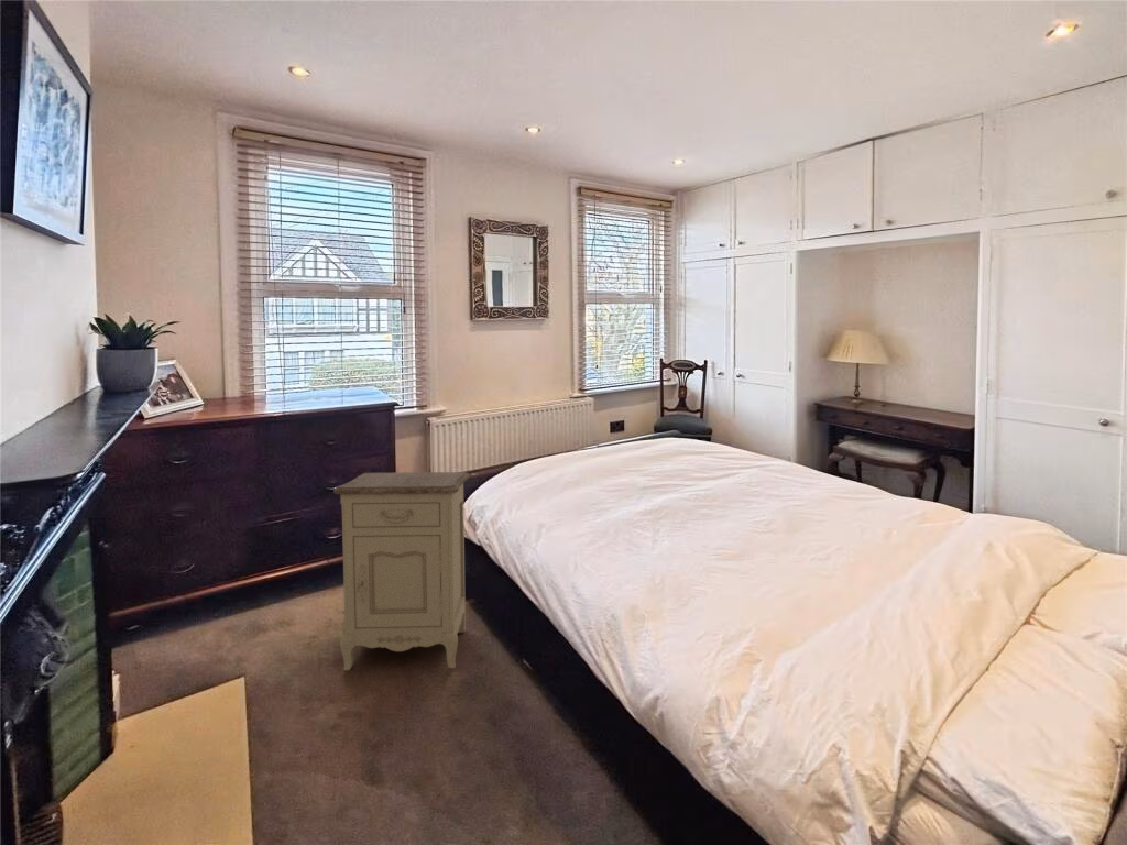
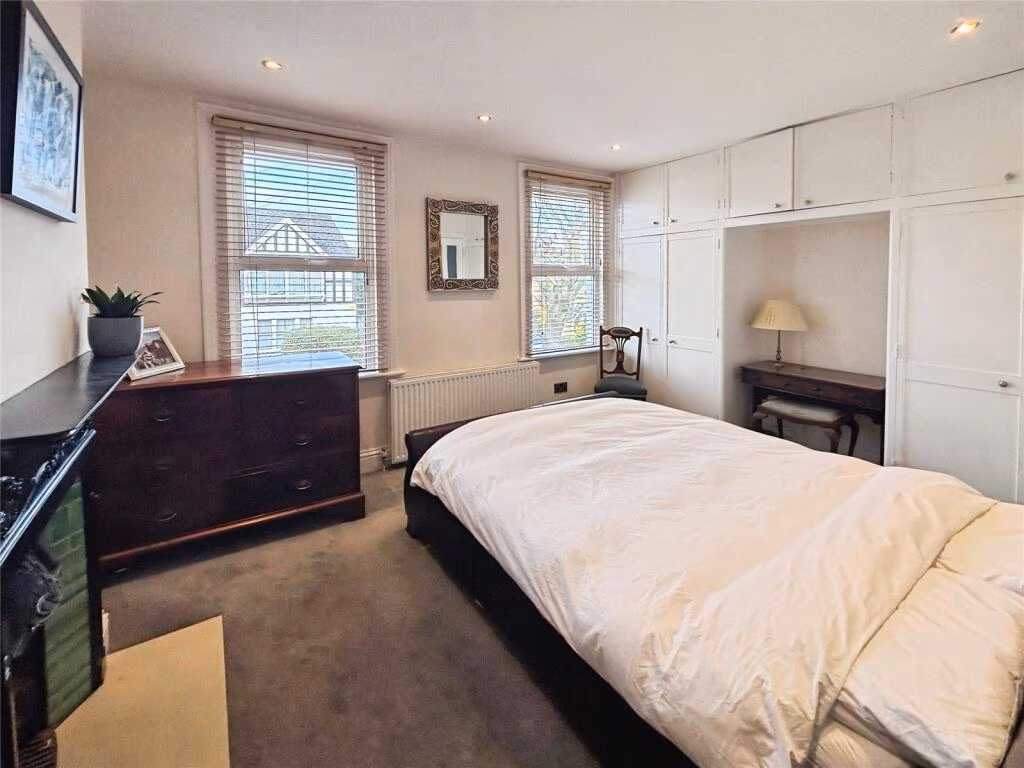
- nightstand [332,471,471,672]
